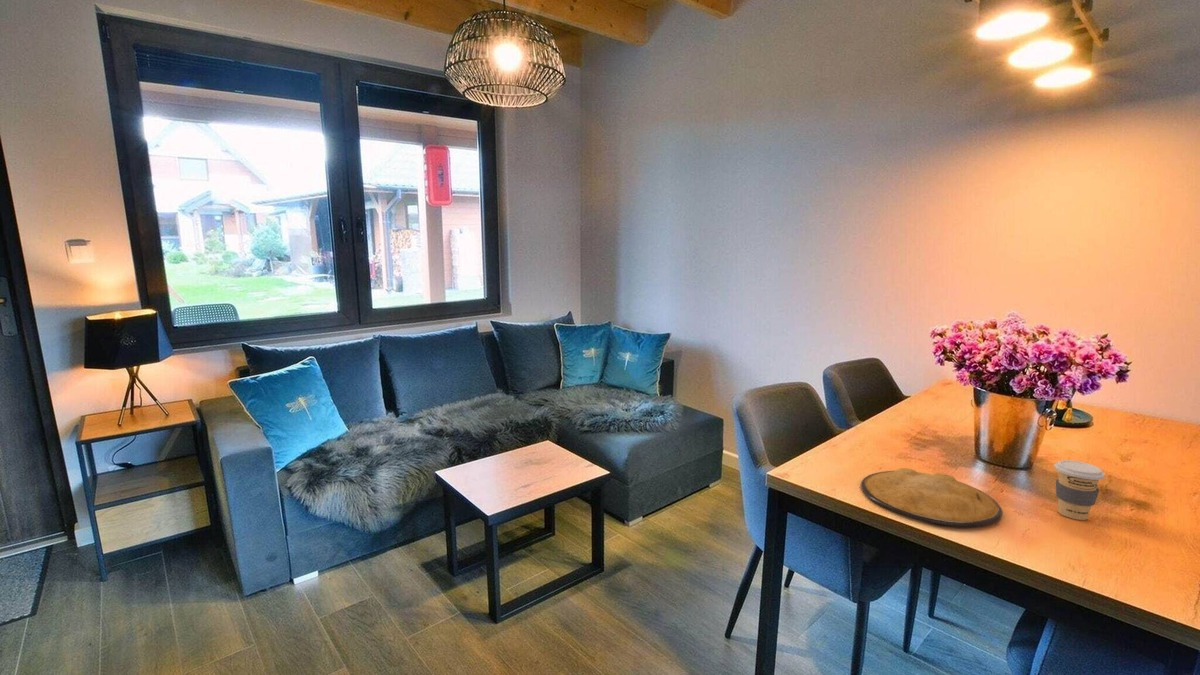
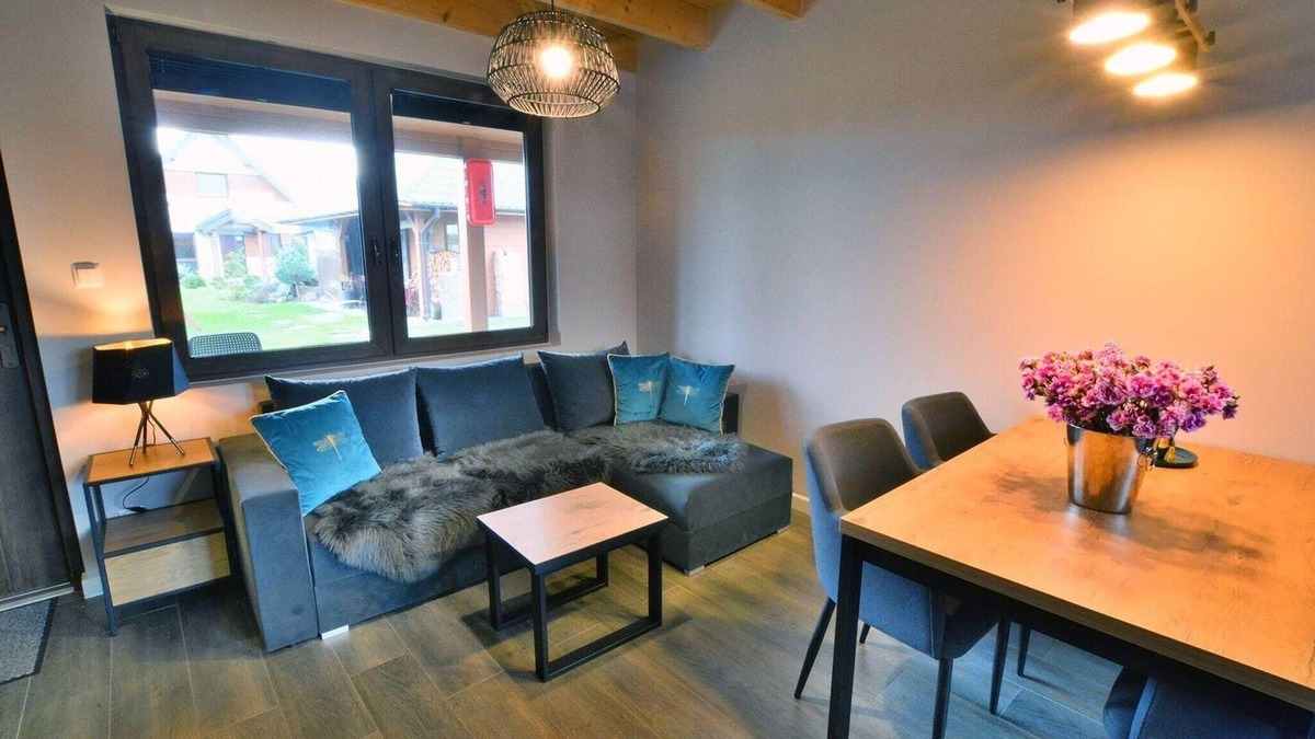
- coffee cup [1053,459,1106,521]
- plate [860,467,1003,528]
